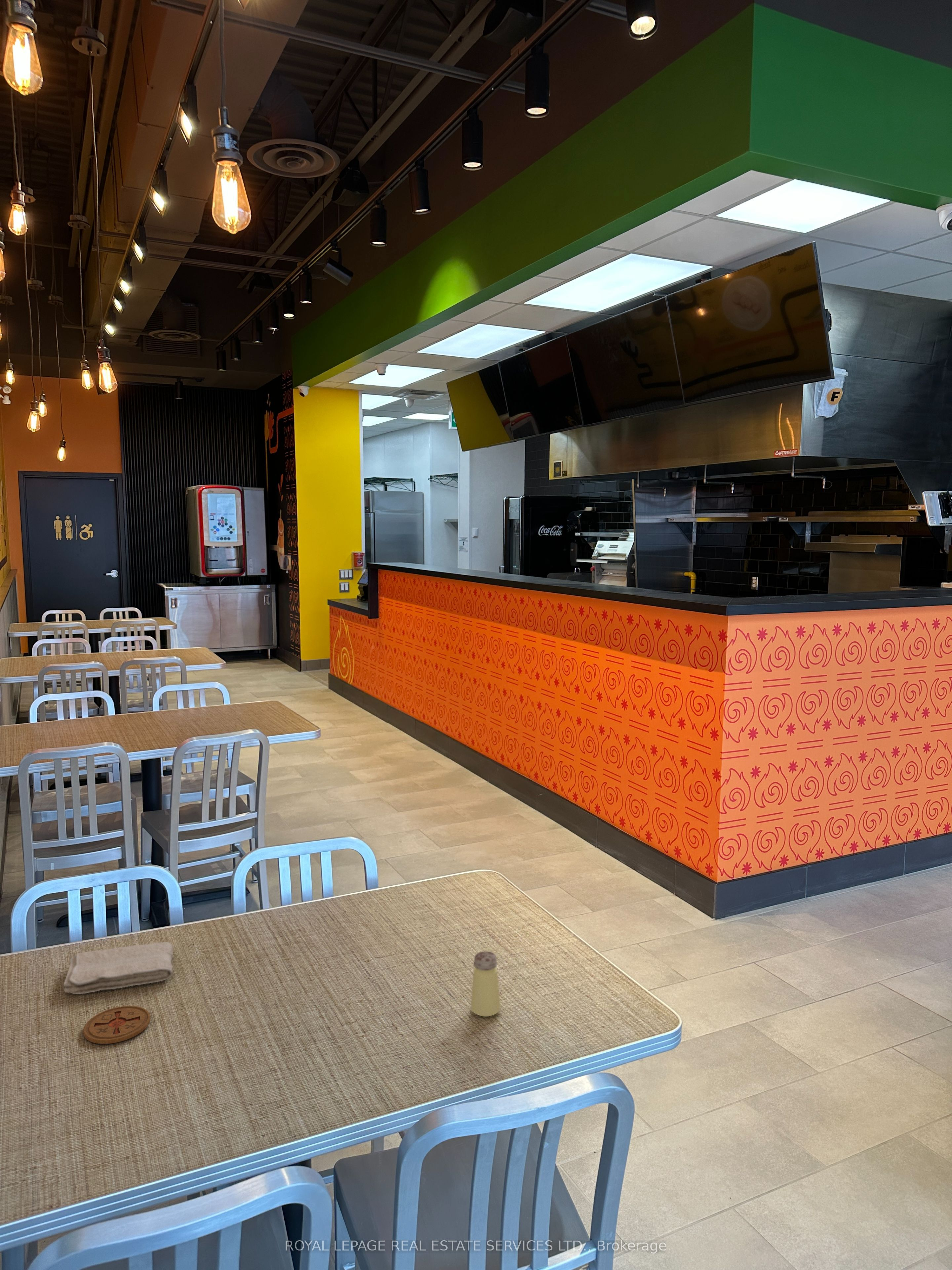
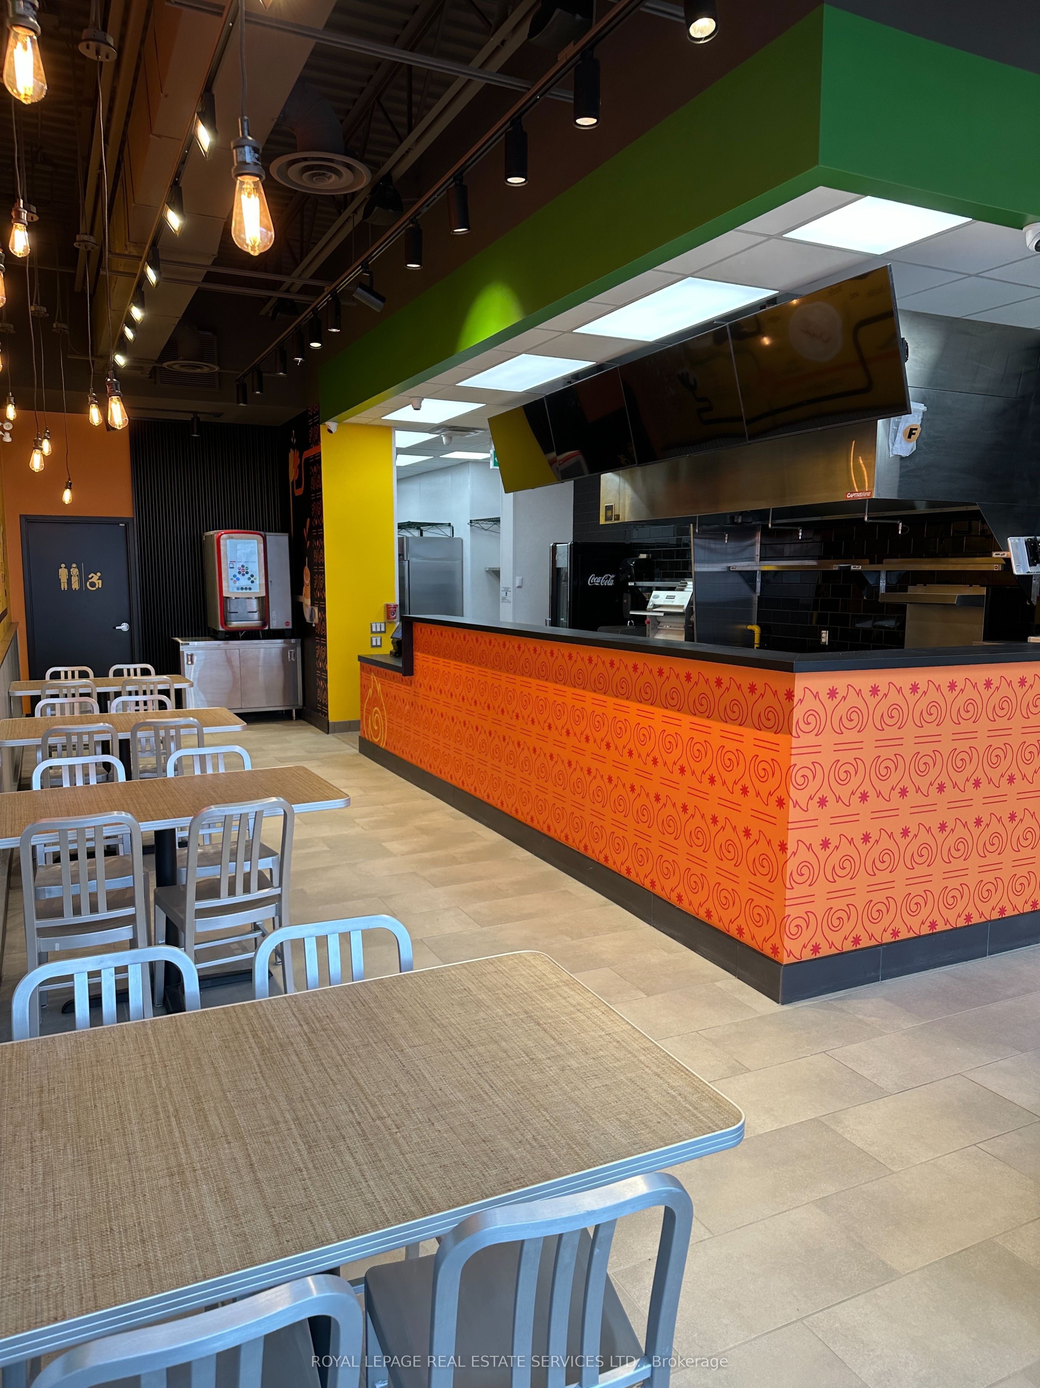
- saltshaker [471,951,501,1017]
- washcloth [63,942,174,995]
- coaster [83,1005,151,1044]
